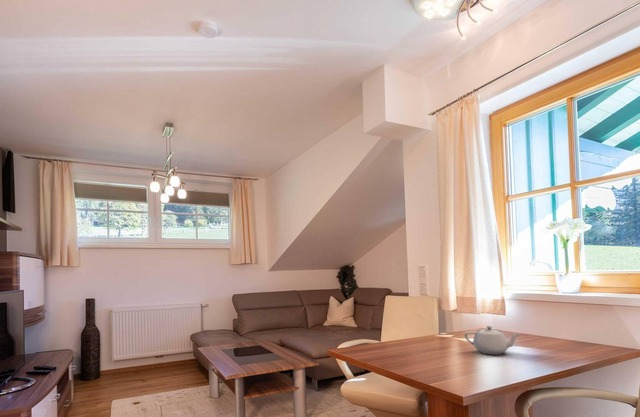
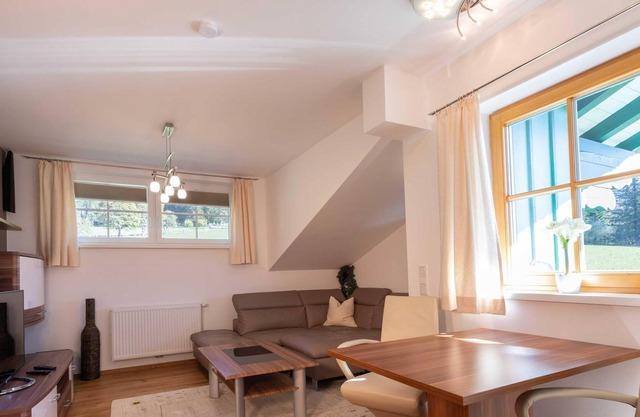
- teapot [464,325,521,356]
